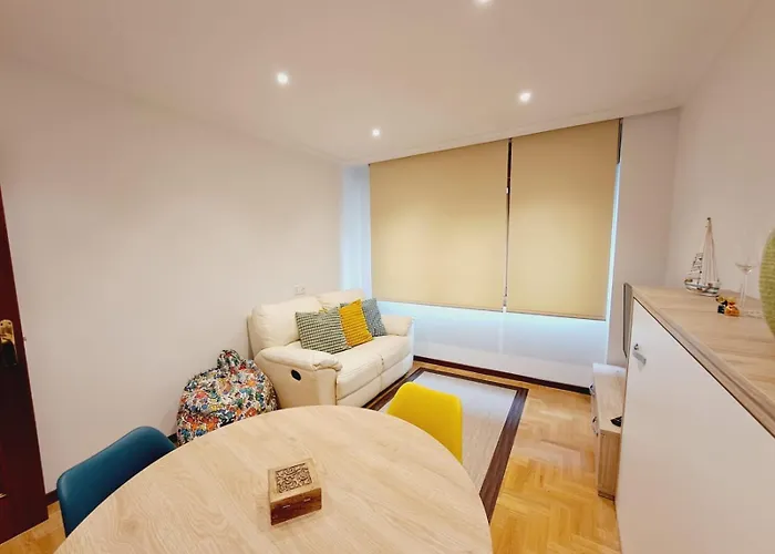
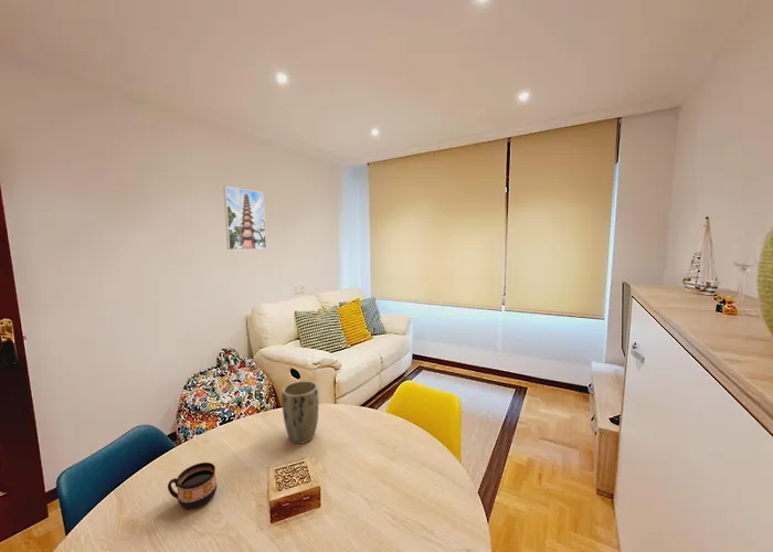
+ cup [167,461,218,510]
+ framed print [222,185,267,251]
+ plant pot [280,380,319,445]
